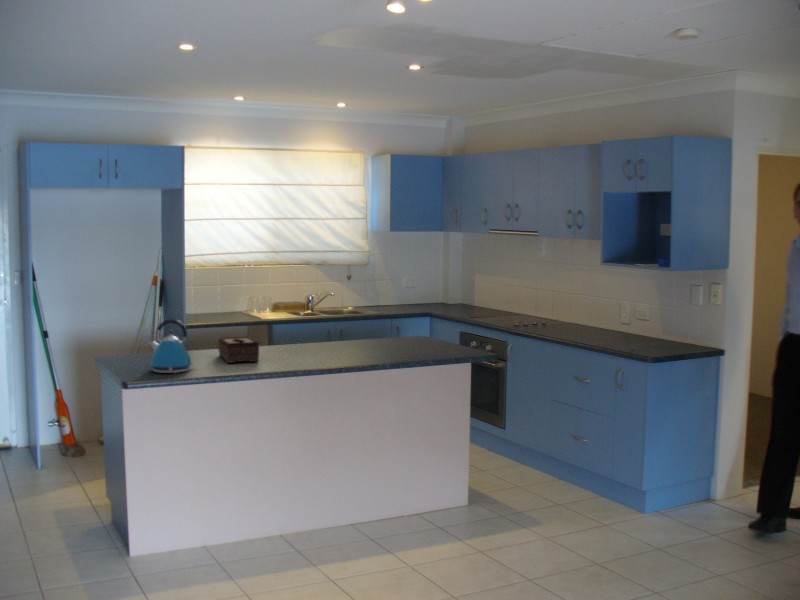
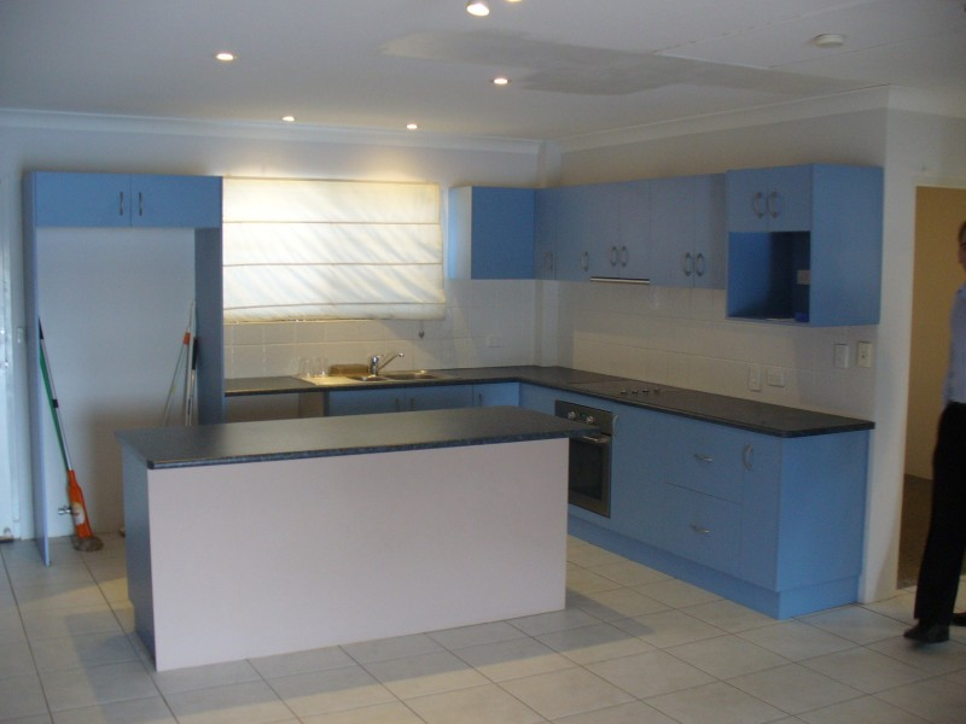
- kettle [148,318,197,374]
- tissue box [217,336,260,364]
